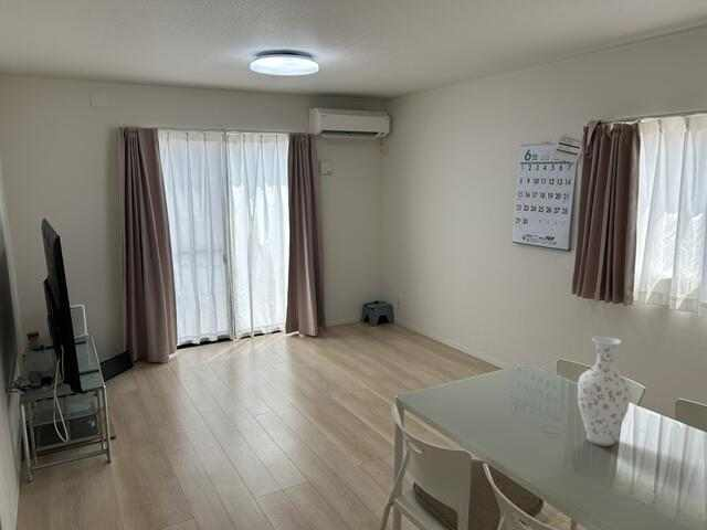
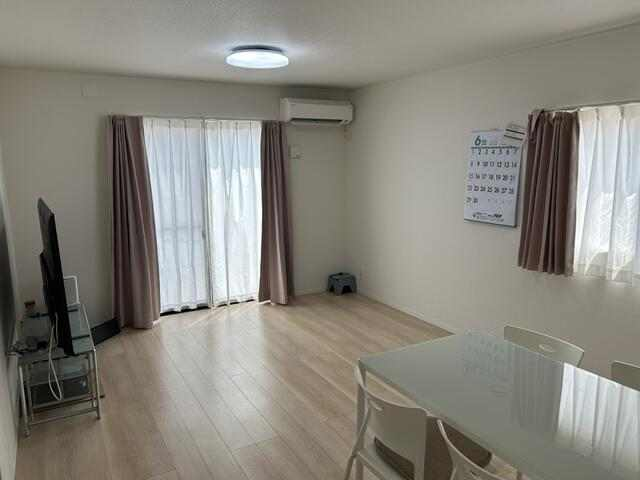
- vase [577,336,632,447]
